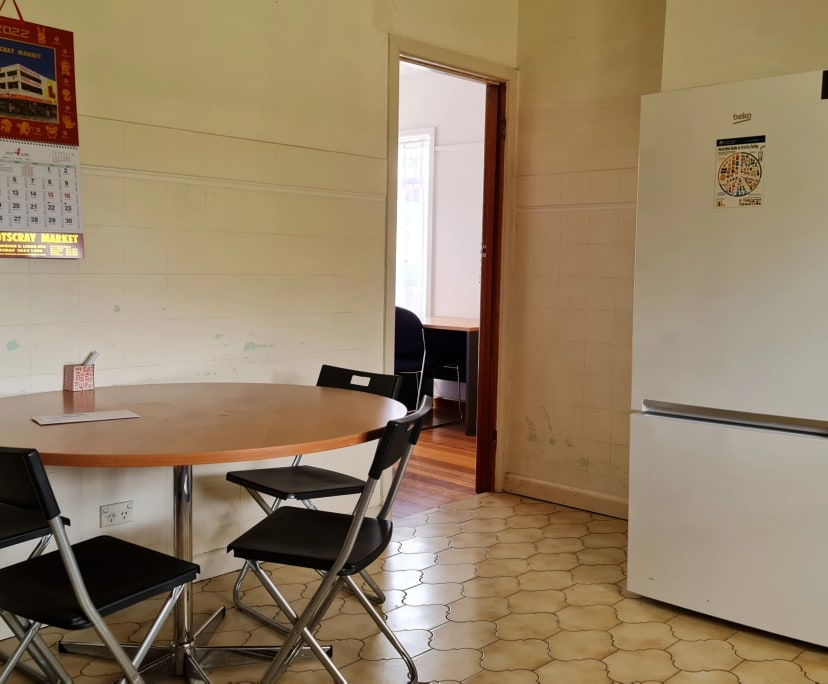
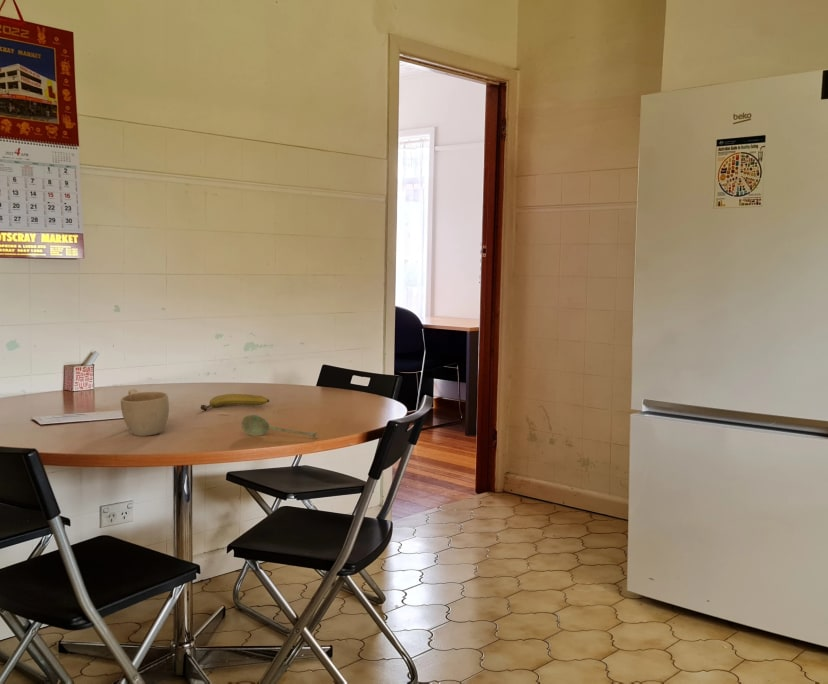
+ soupspoon [240,414,318,439]
+ cup [120,388,170,437]
+ fruit [200,393,270,412]
